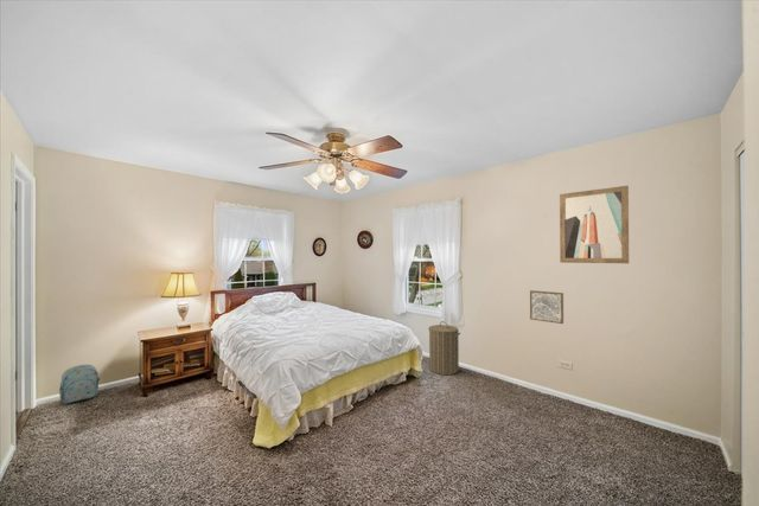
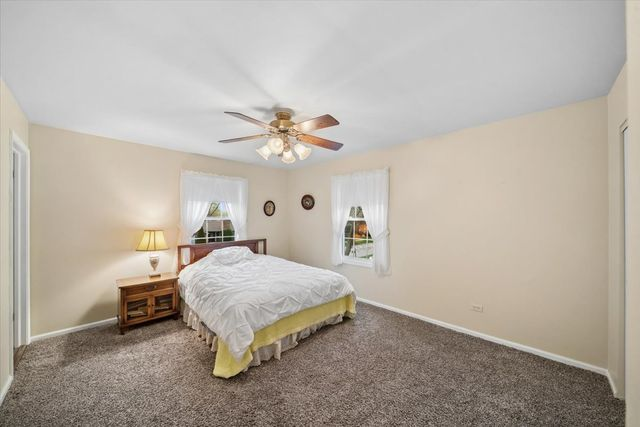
- wall art [529,289,565,325]
- laundry hamper [427,320,461,376]
- backpack [58,364,101,405]
- wall art [559,185,630,264]
